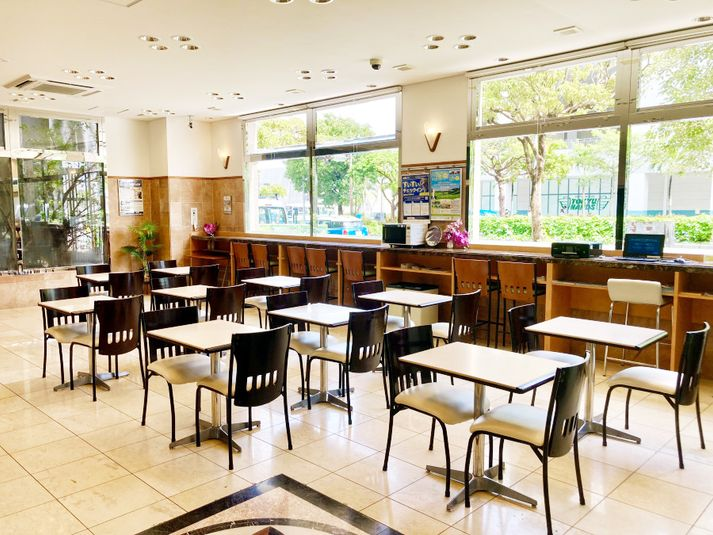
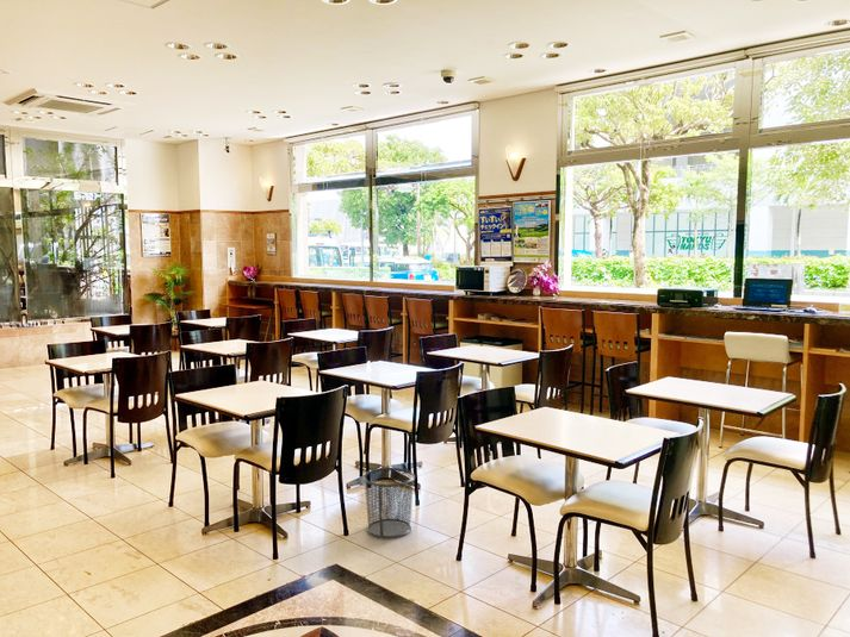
+ trash can [361,467,416,539]
